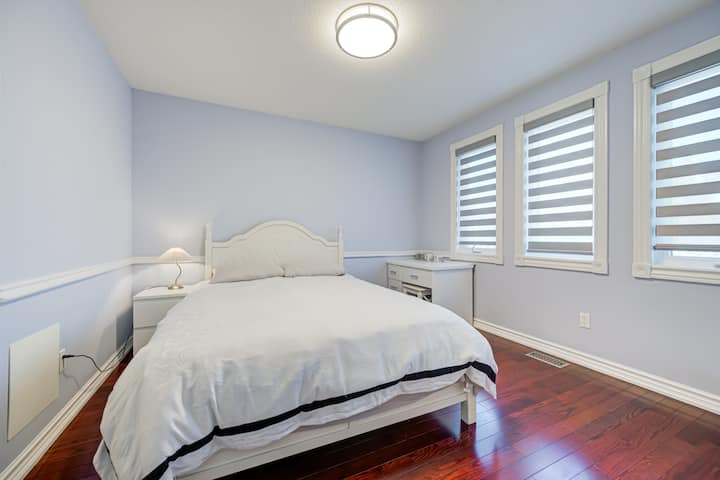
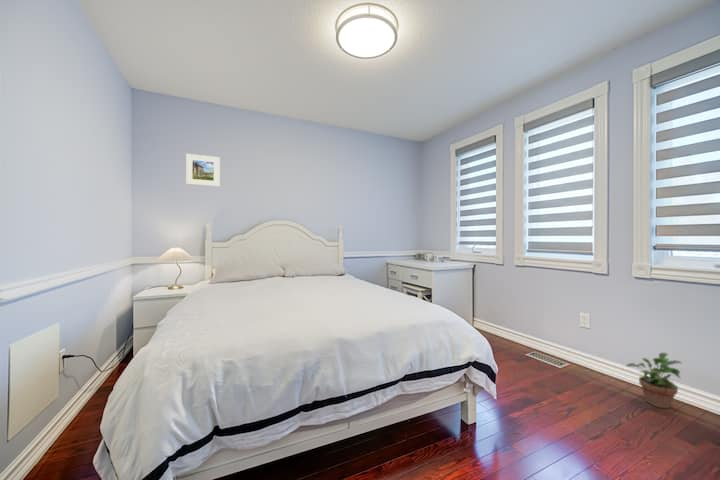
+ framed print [185,153,221,188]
+ potted plant [625,351,682,410]
